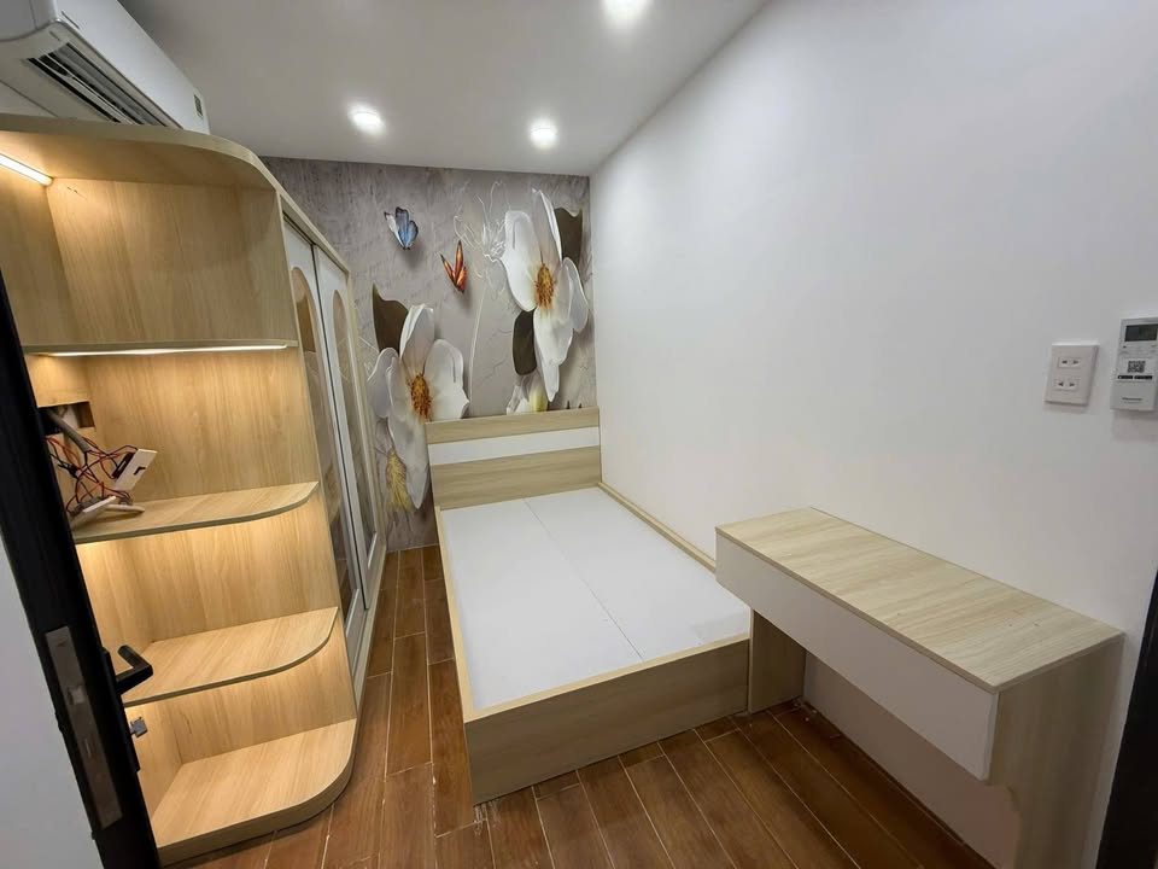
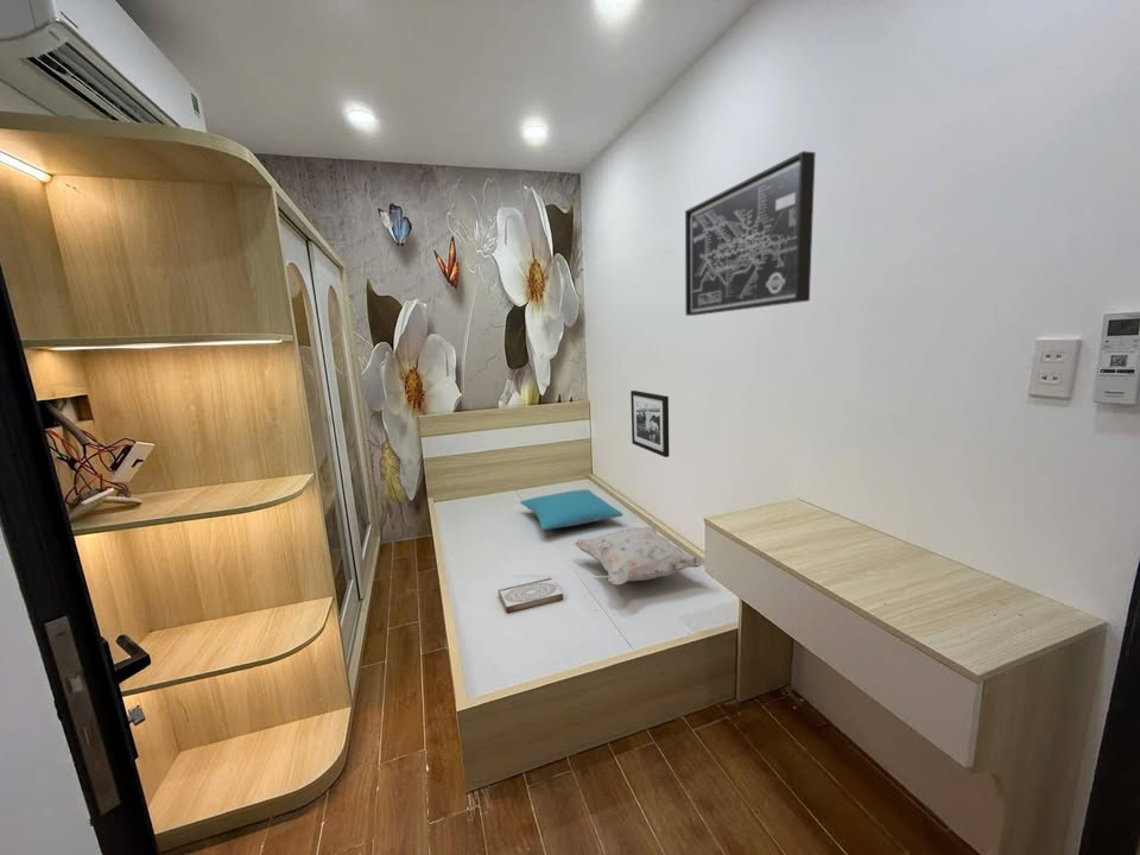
+ pillow [519,488,625,531]
+ book [498,577,564,614]
+ picture frame [629,390,670,458]
+ decorative pillow [572,525,705,587]
+ wall art [684,150,817,317]
